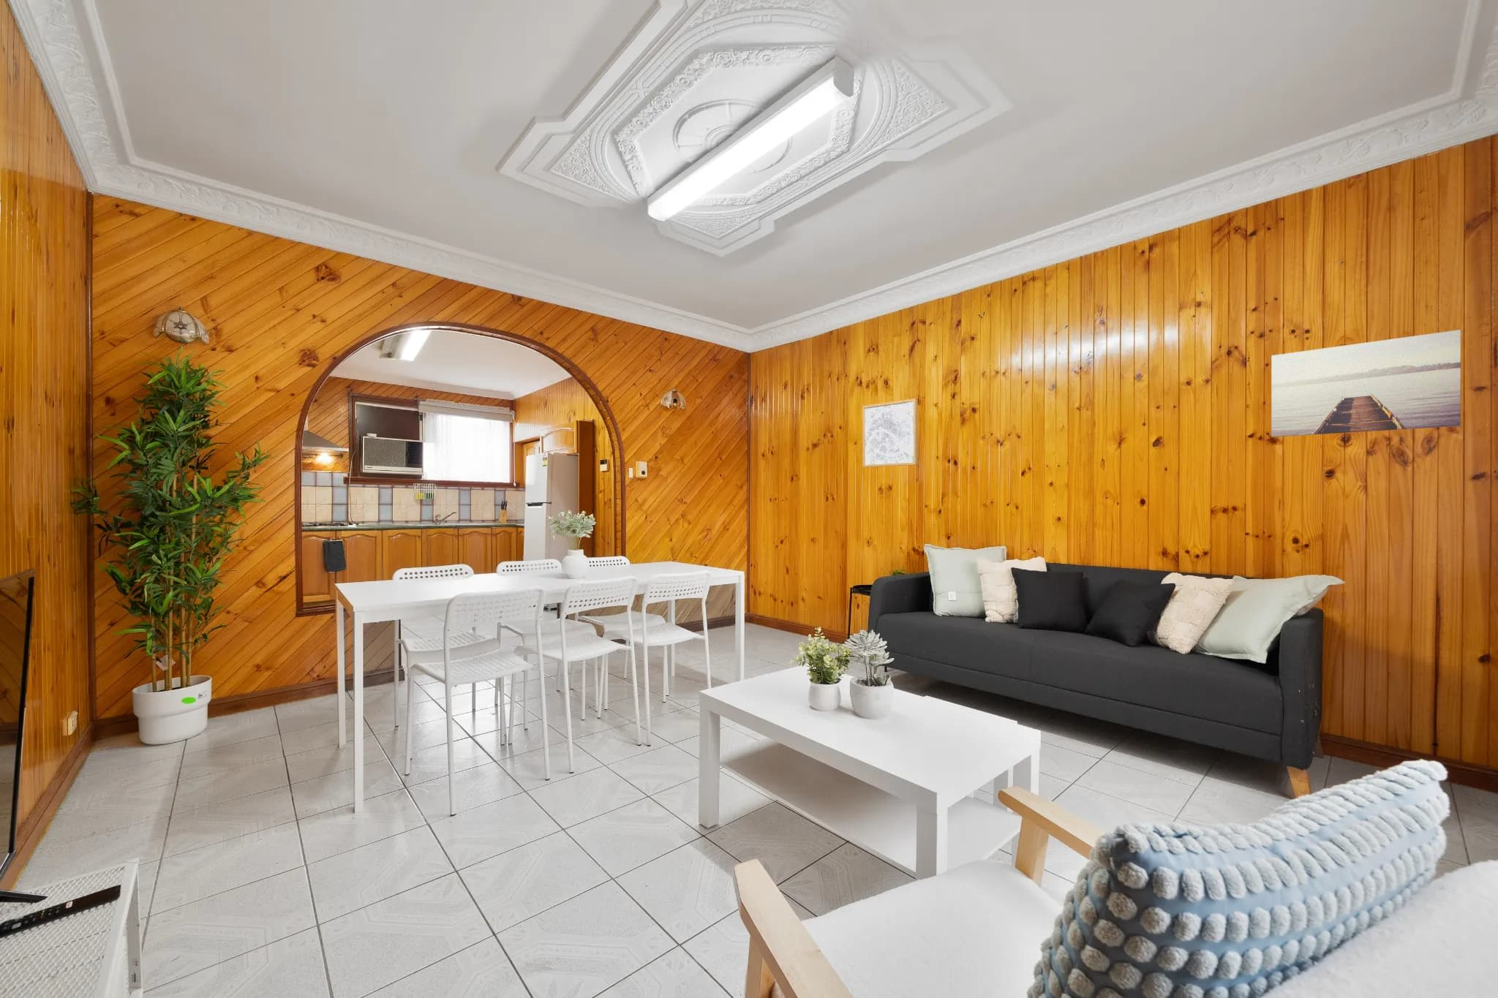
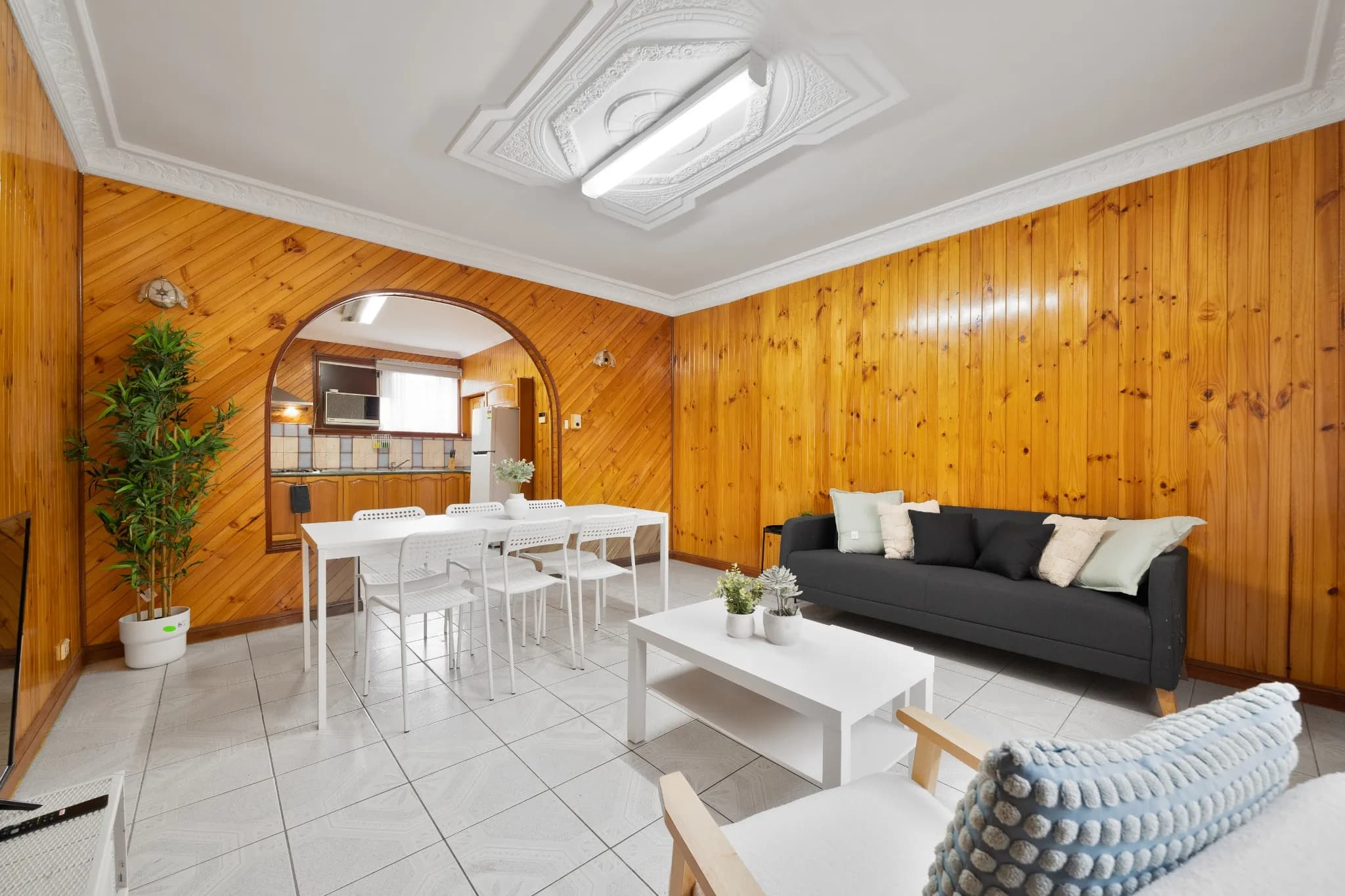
- wall art [862,398,919,468]
- wall art [1271,329,1461,438]
